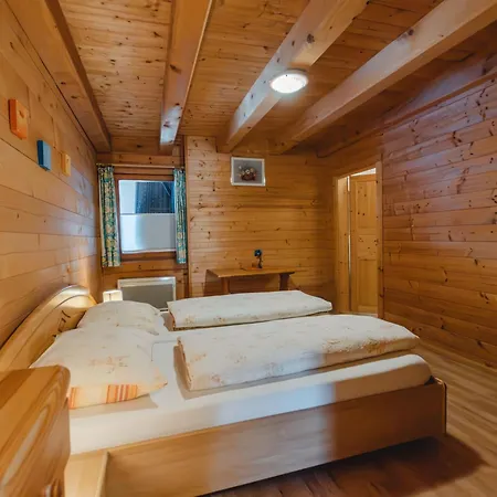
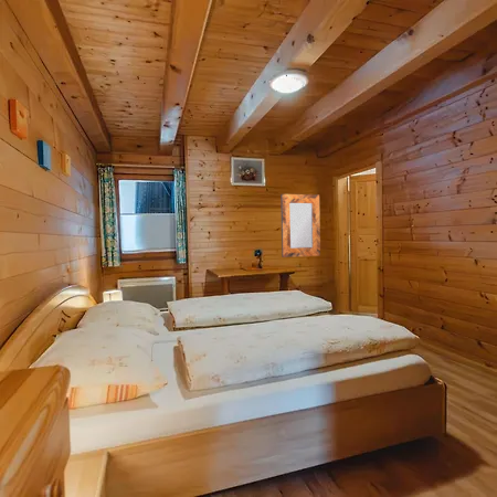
+ home mirror [279,193,321,258]
